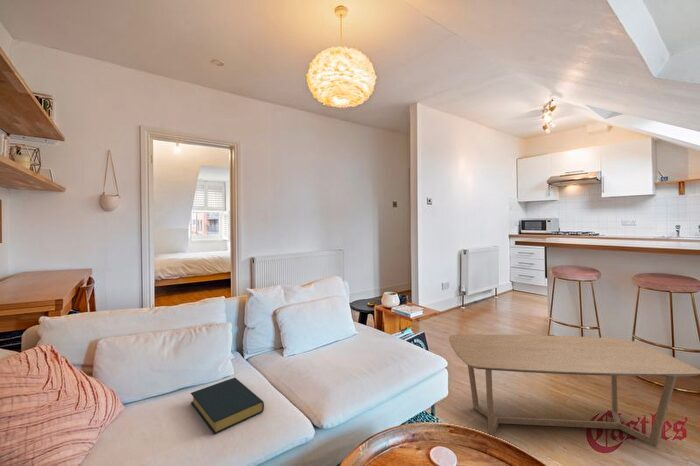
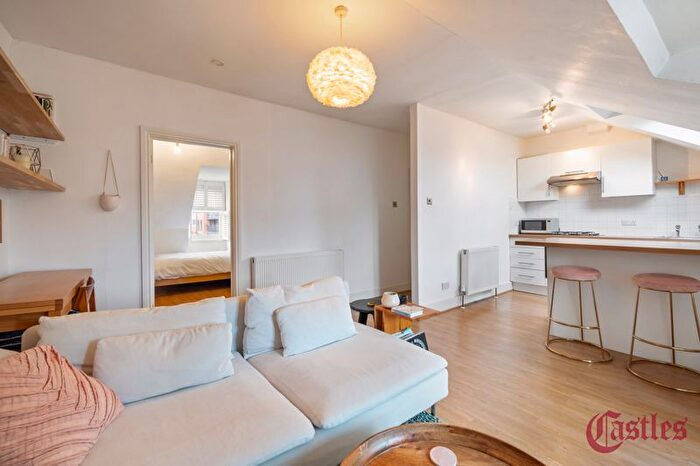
- coffee table [448,334,700,448]
- hardback book [190,377,265,435]
